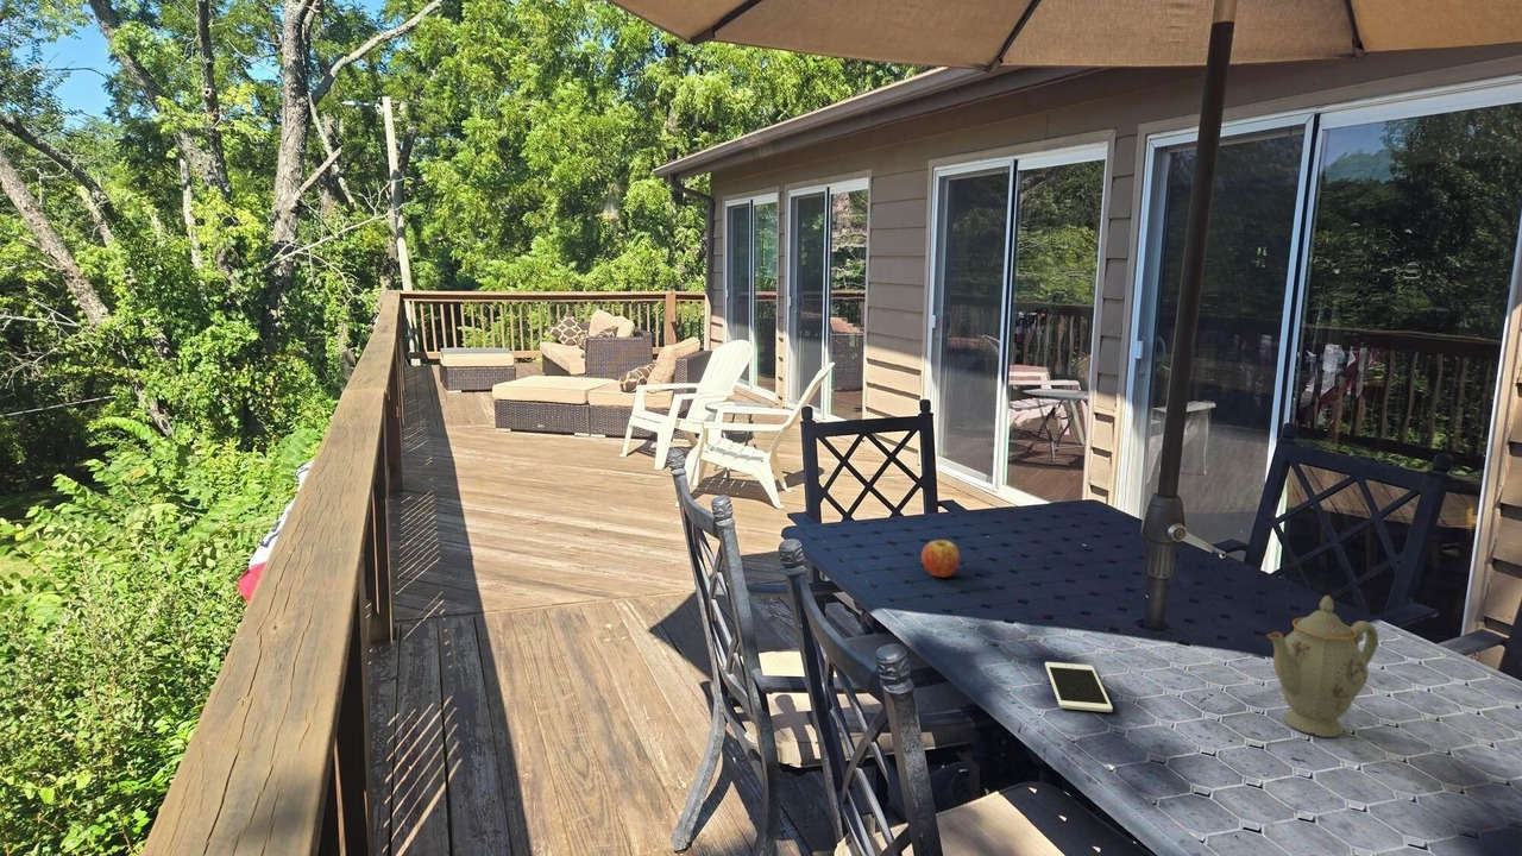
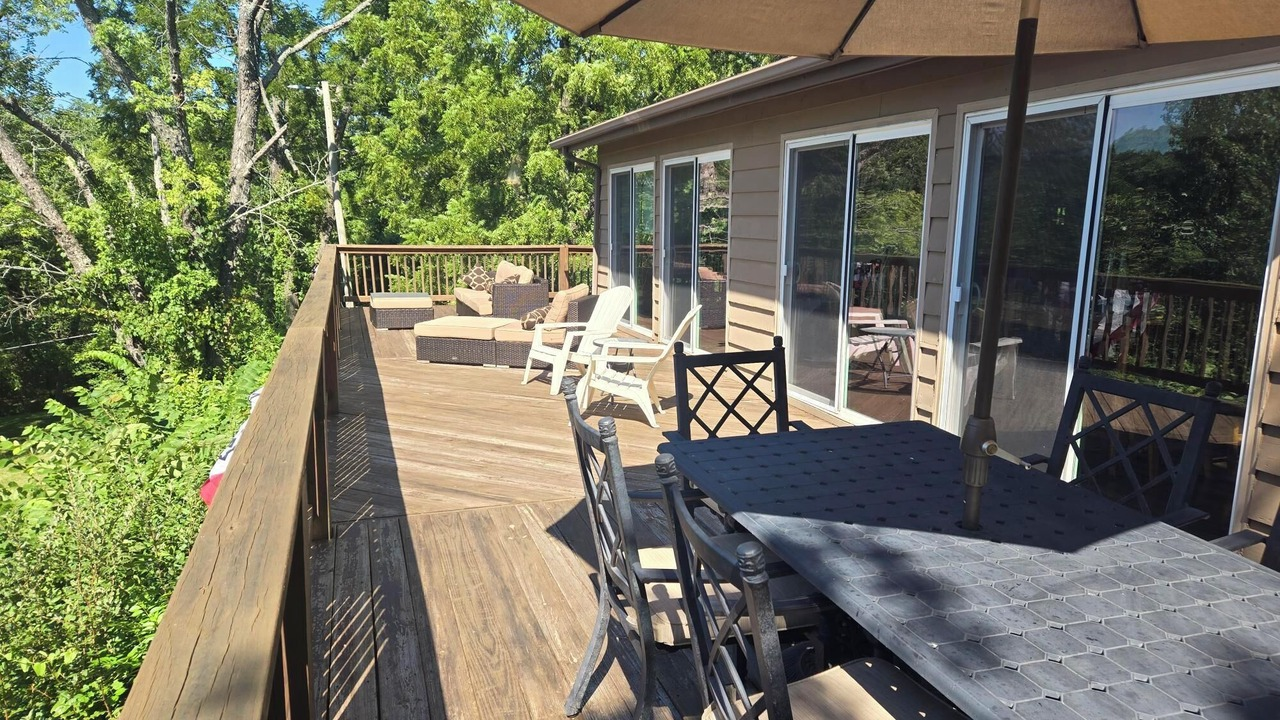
- cell phone [1044,661,1114,713]
- fruit [920,539,961,578]
- chinaware [1266,594,1379,738]
